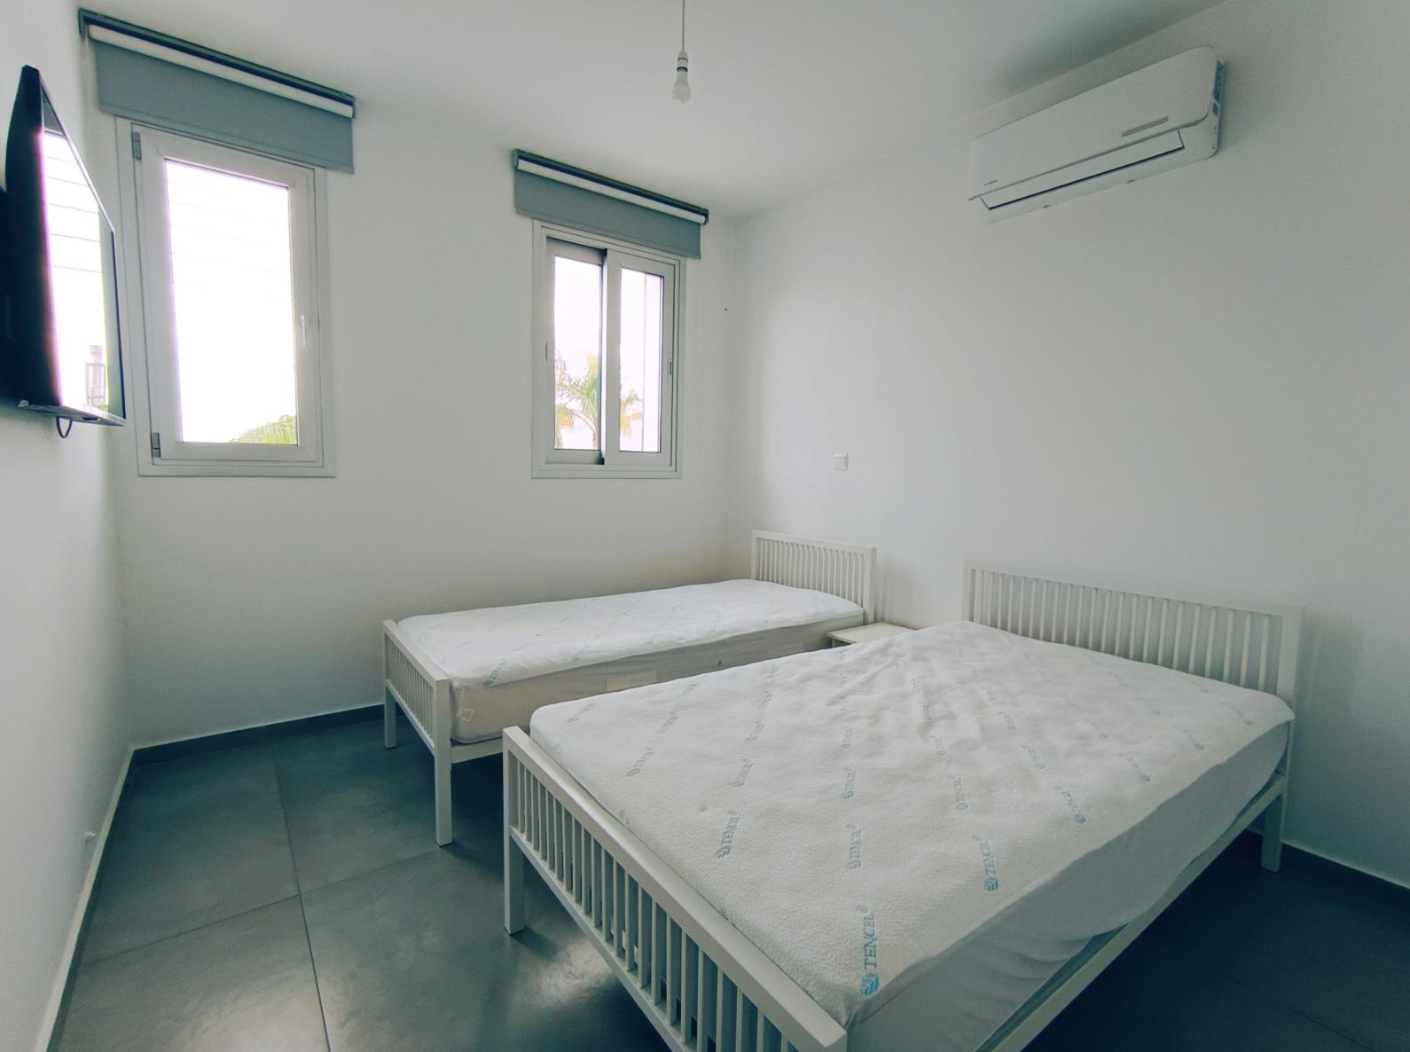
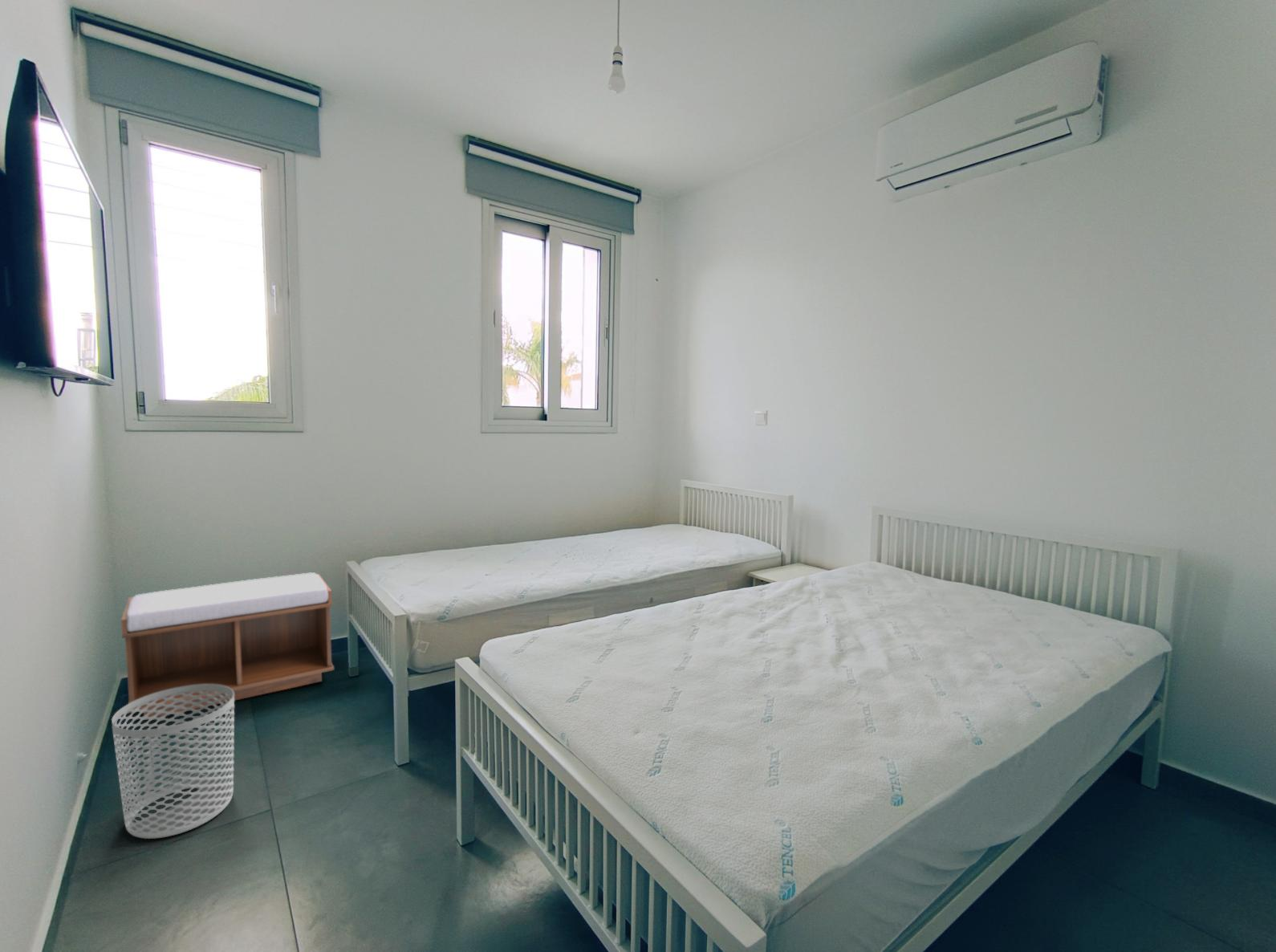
+ bench [120,572,335,721]
+ waste bin [111,684,235,840]
